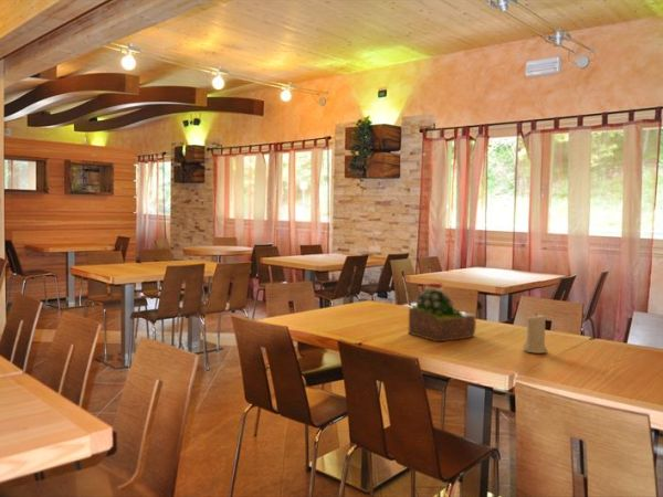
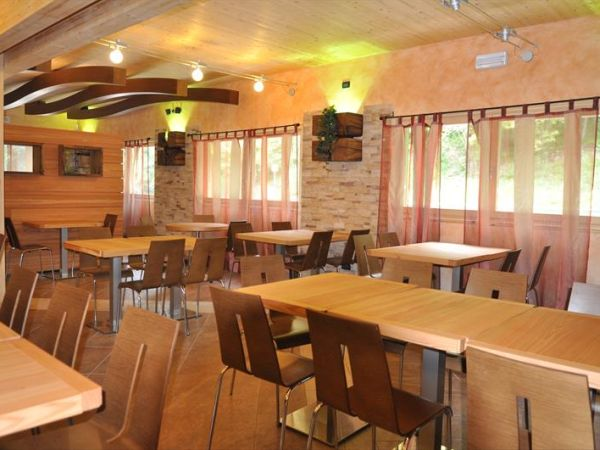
- candle [522,311,549,355]
- succulent plant [408,283,477,343]
